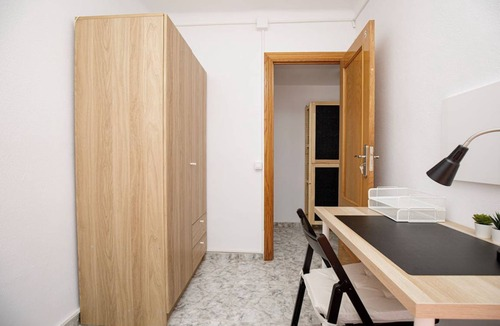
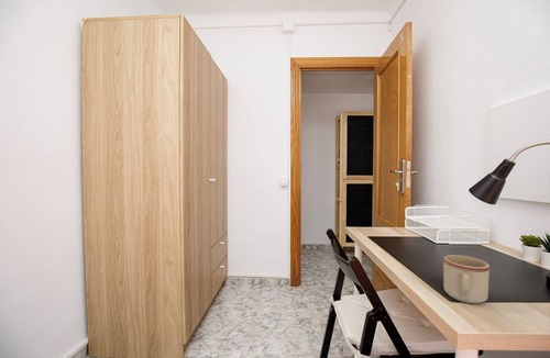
+ mug [442,254,491,305]
